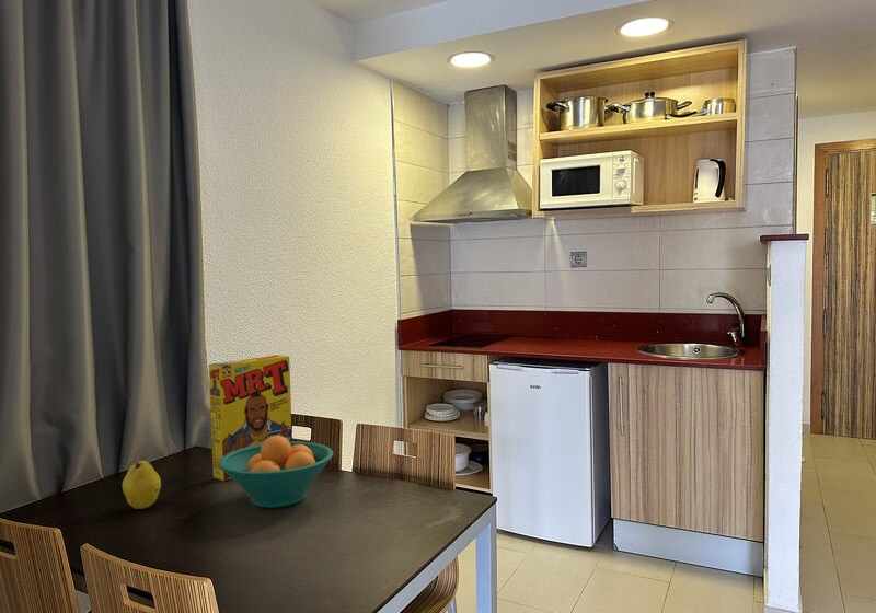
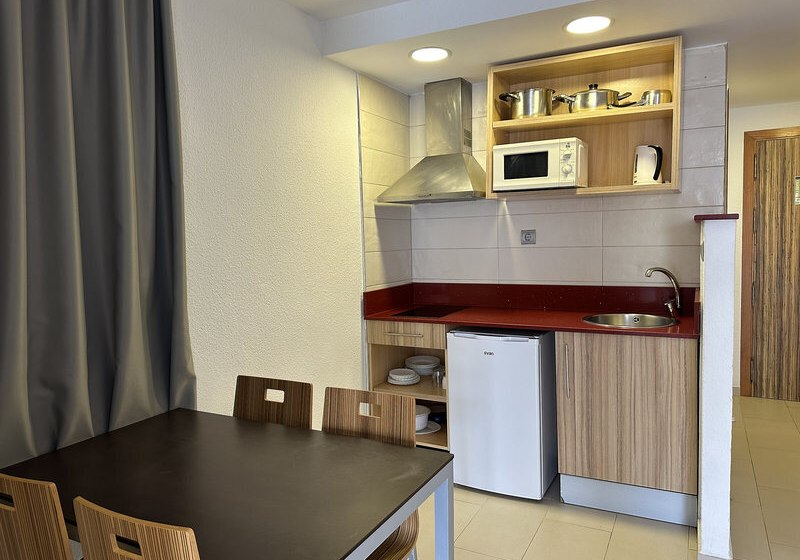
- cereal box [208,354,293,482]
- fruit bowl [219,436,334,509]
- fruit [122,460,162,510]
